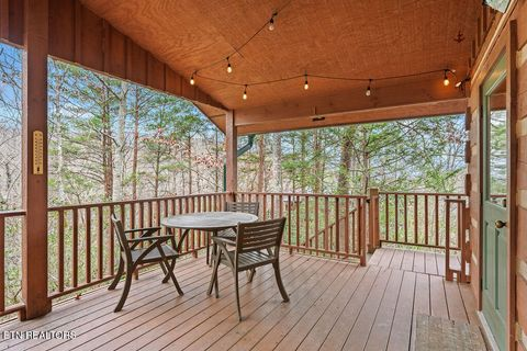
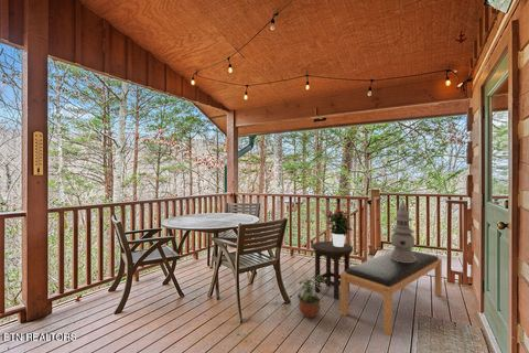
+ potted flower [323,207,353,247]
+ stool [311,240,354,300]
+ potted plant [296,275,326,319]
+ bench [339,250,443,336]
+ lantern [390,199,417,263]
